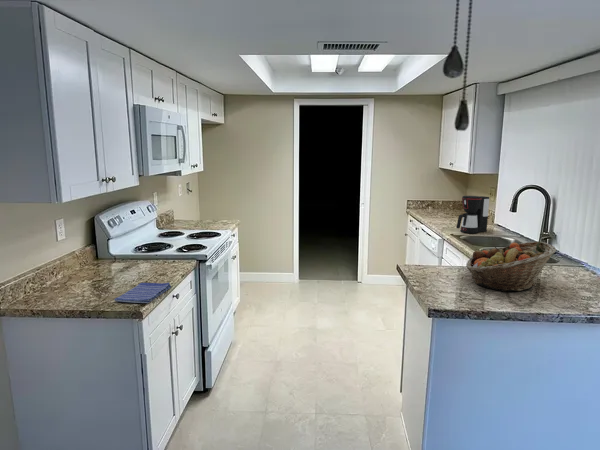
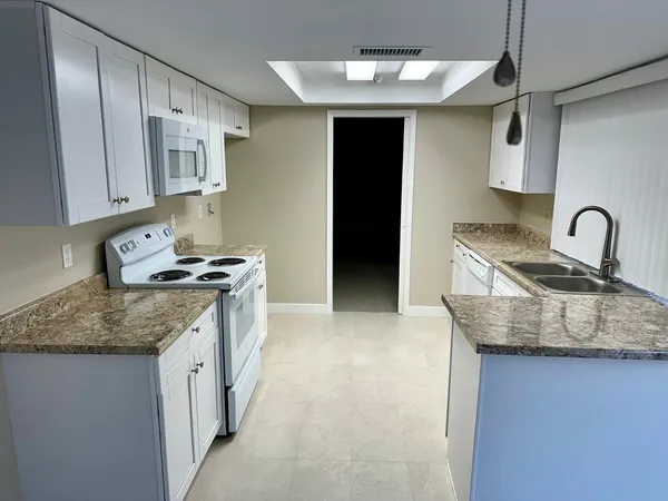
- dish towel [113,282,172,304]
- coffee maker [456,195,490,234]
- fruit basket [466,240,557,293]
